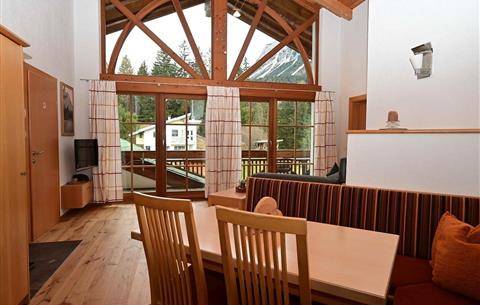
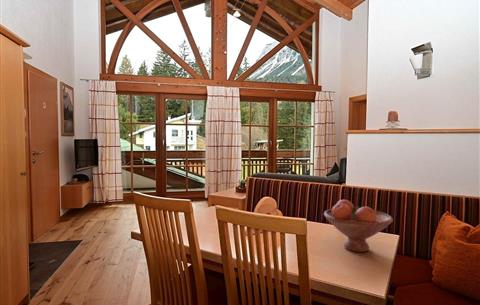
+ fruit bowl [323,199,394,253]
